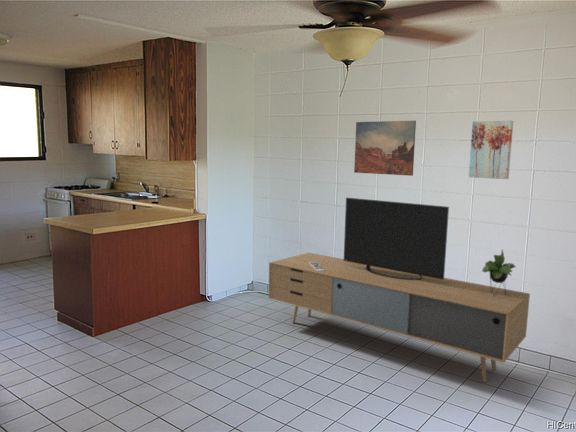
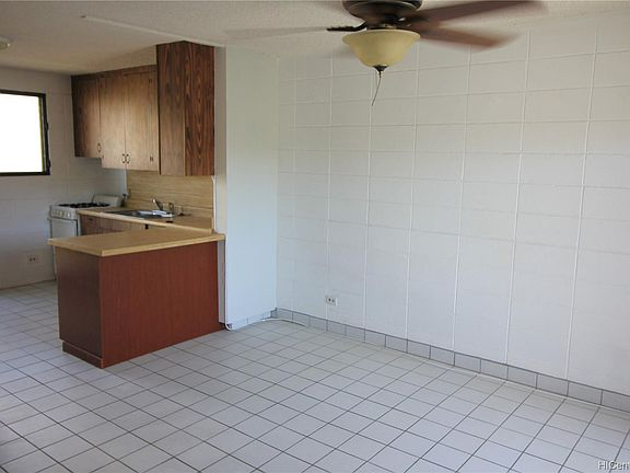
- wall art [353,120,417,177]
- wall art [468,120,514,180]
- media console [268,197,531,383]
